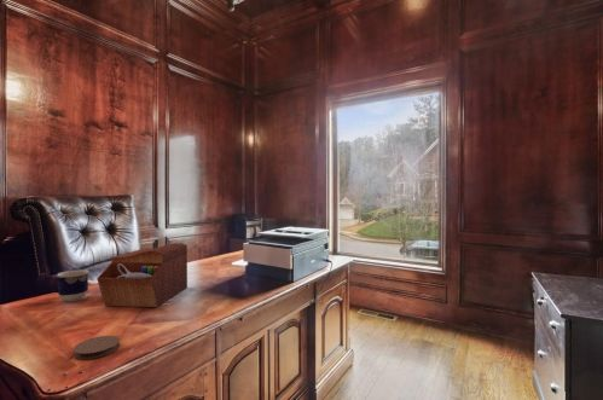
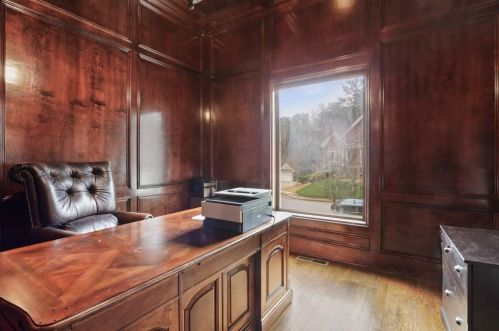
- cup [50,268,89,302]
- coaster [73,335,121,360]
- sewing box [95,242,189,308]
